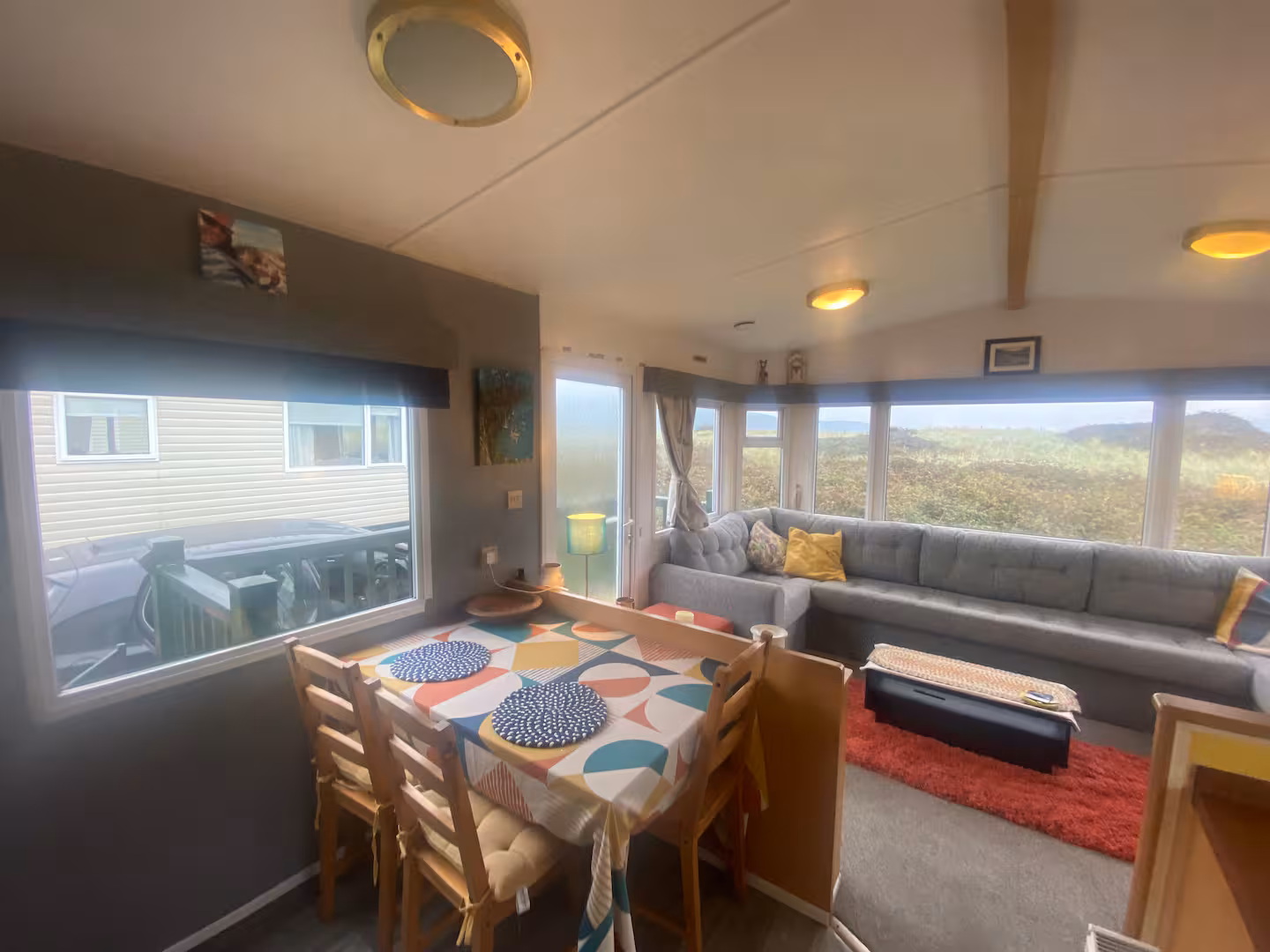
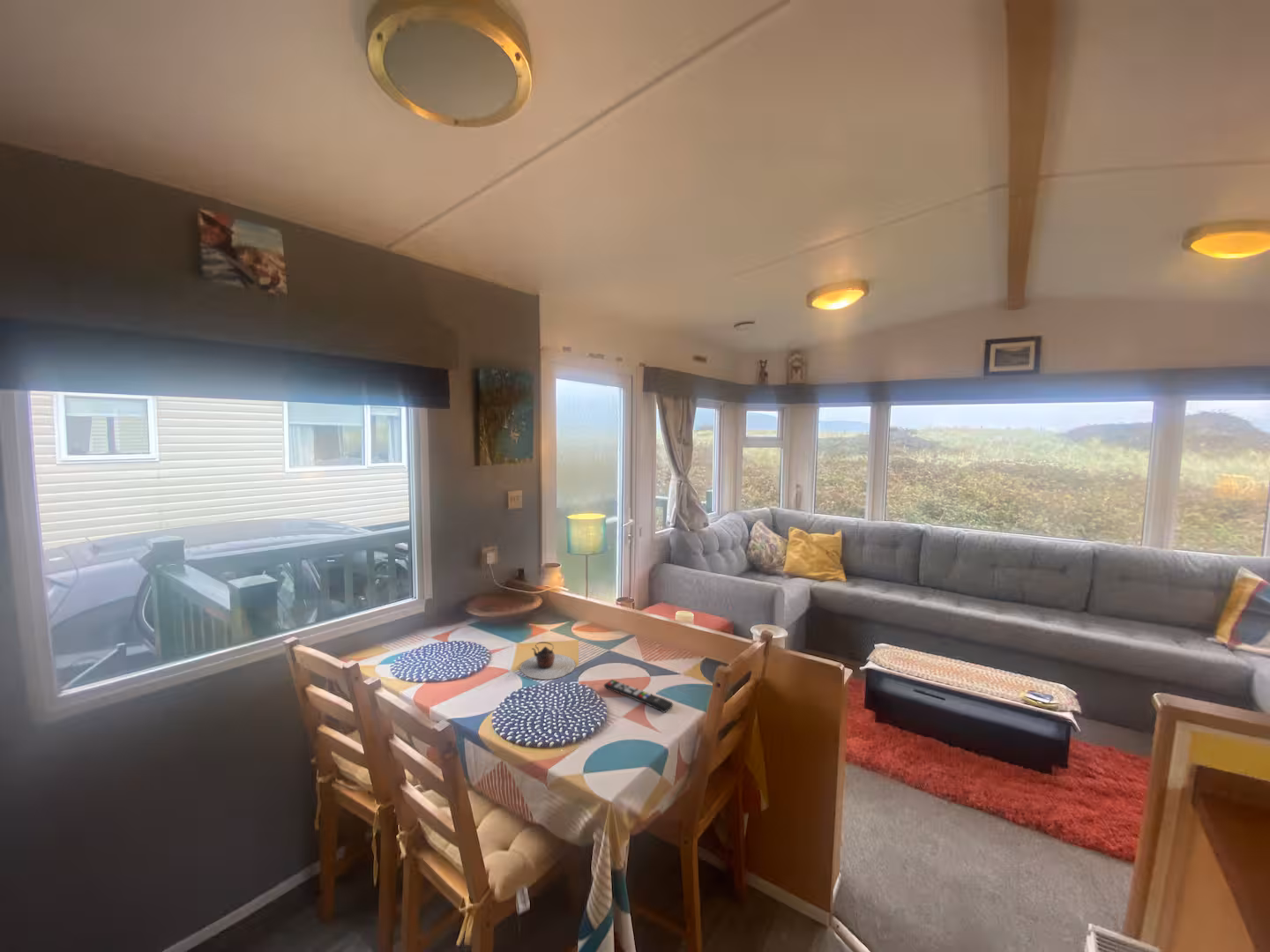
+ remote control [603,679,674,714]
+ teapot [519,641,577,681]
